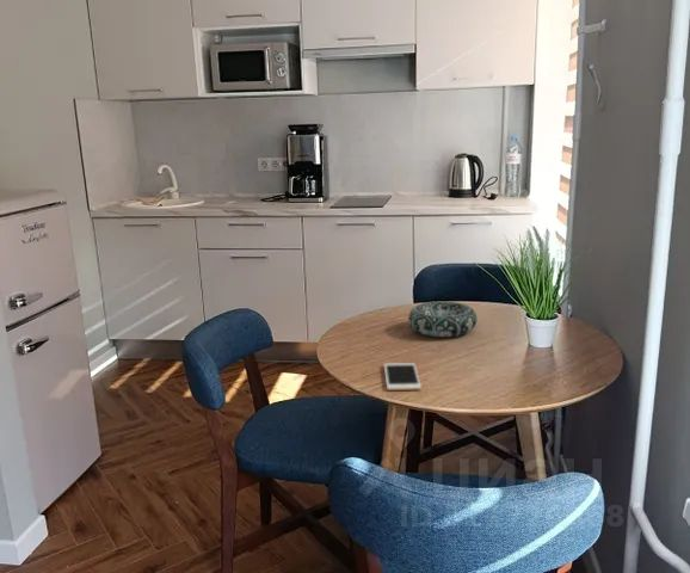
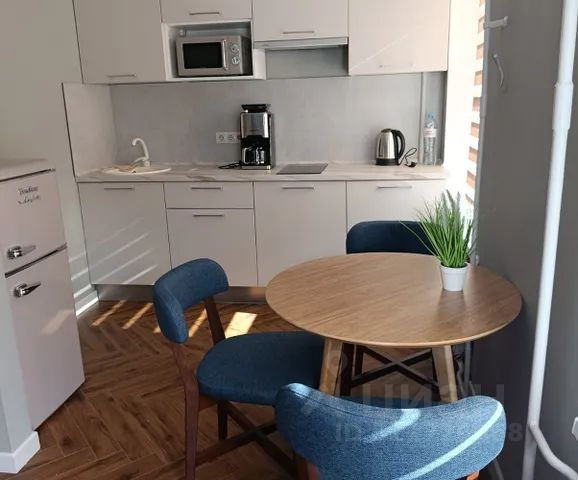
- decorative bowl [407,301,478,338]
- cell phone [383,362,423,392]
